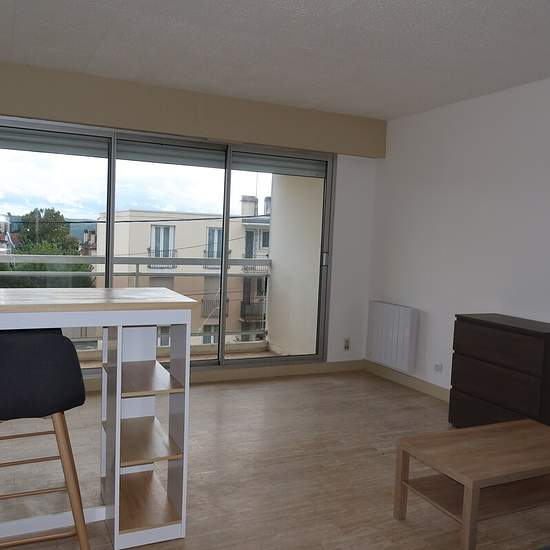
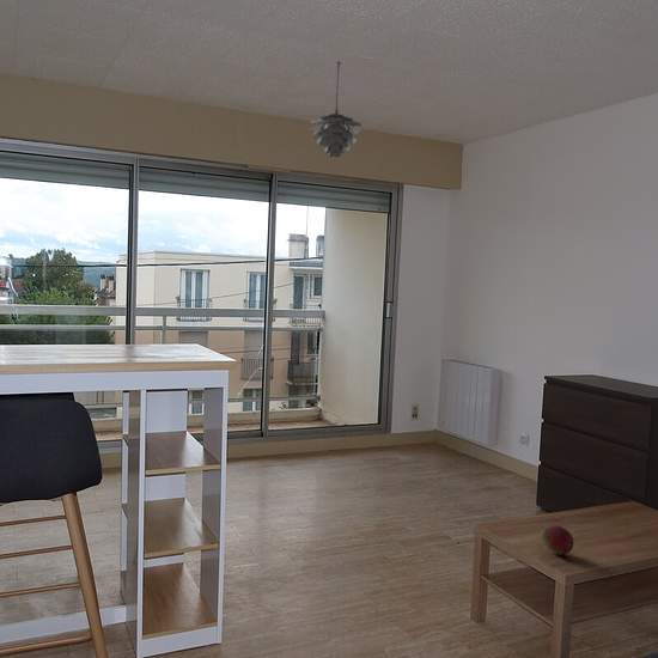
+ pendant light [309,60,364,158]
+ fruit [541,524,574,556]
